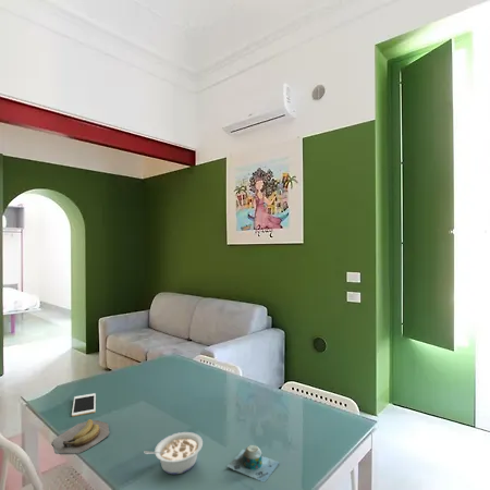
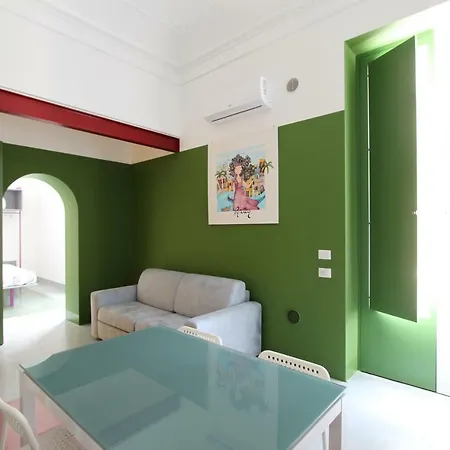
- mug [226,444,280,483]
- banana [51,418,110,455]
- cell phone [71,392,97,417]
- legume [143,431,204,476]
